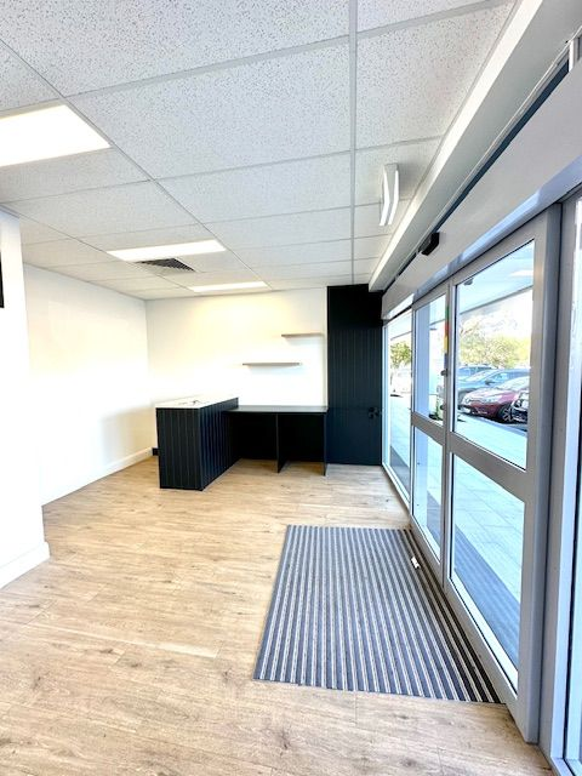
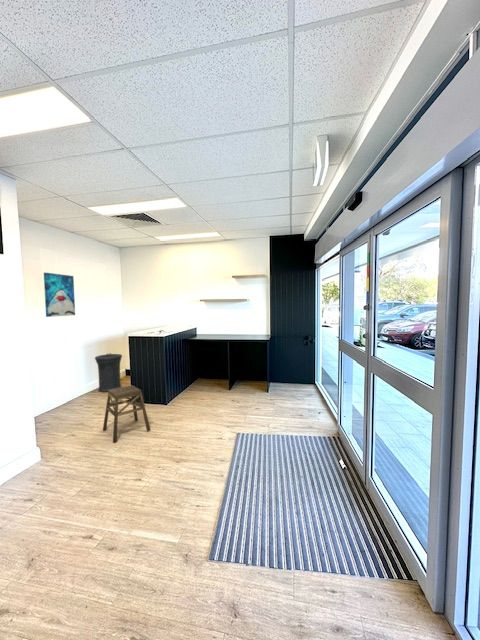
+ trash can [94,352,123,393]
+ stool [102,384,151,444]
+ wall art [43,272,76,318]
